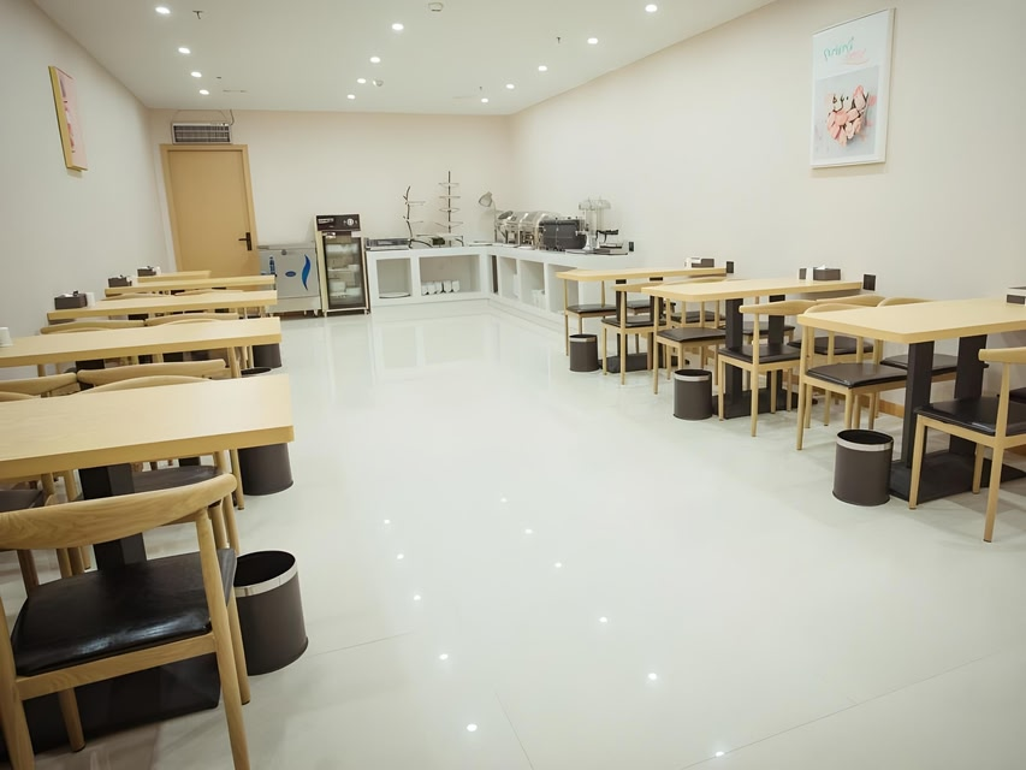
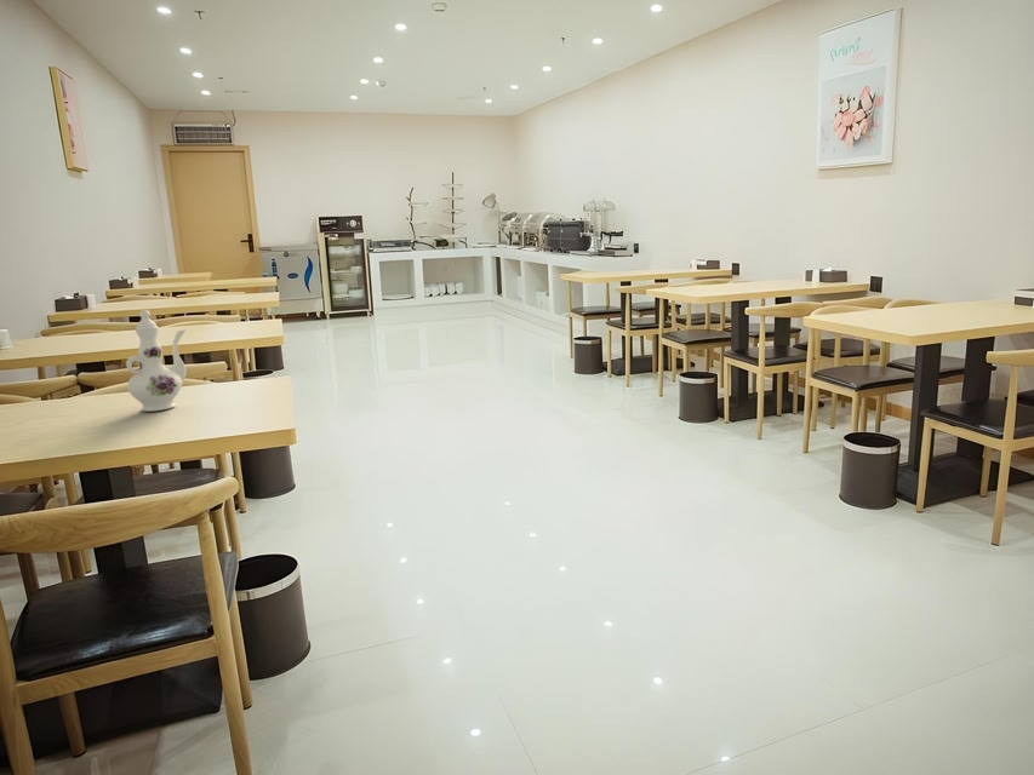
+ chinaware [125,309,187,413]
